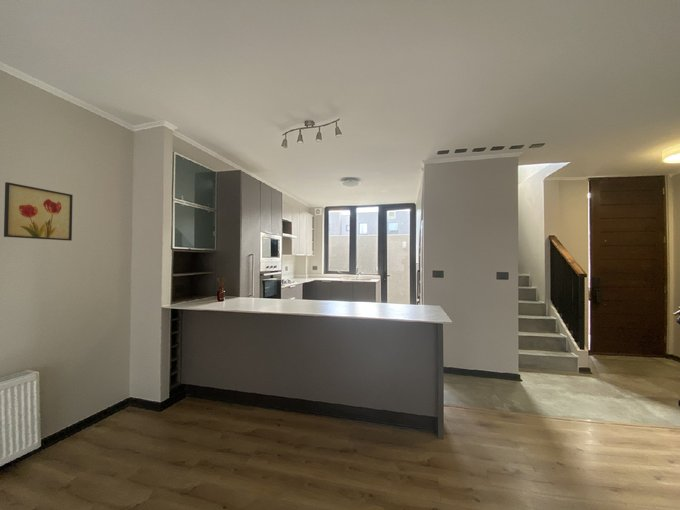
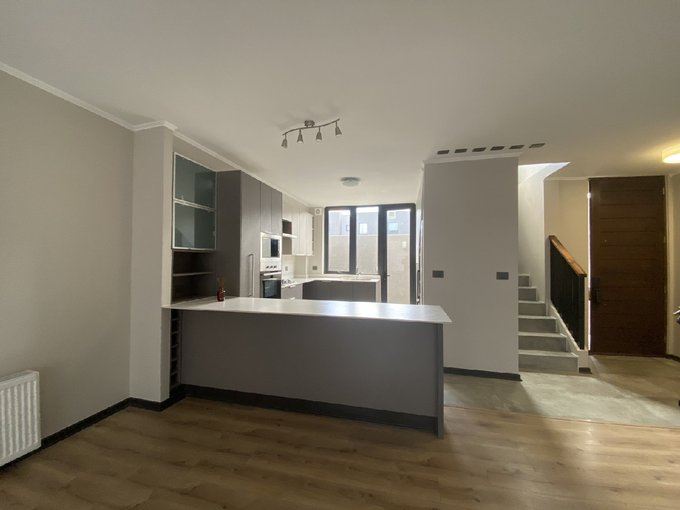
- wall art [3,181,74,242]
